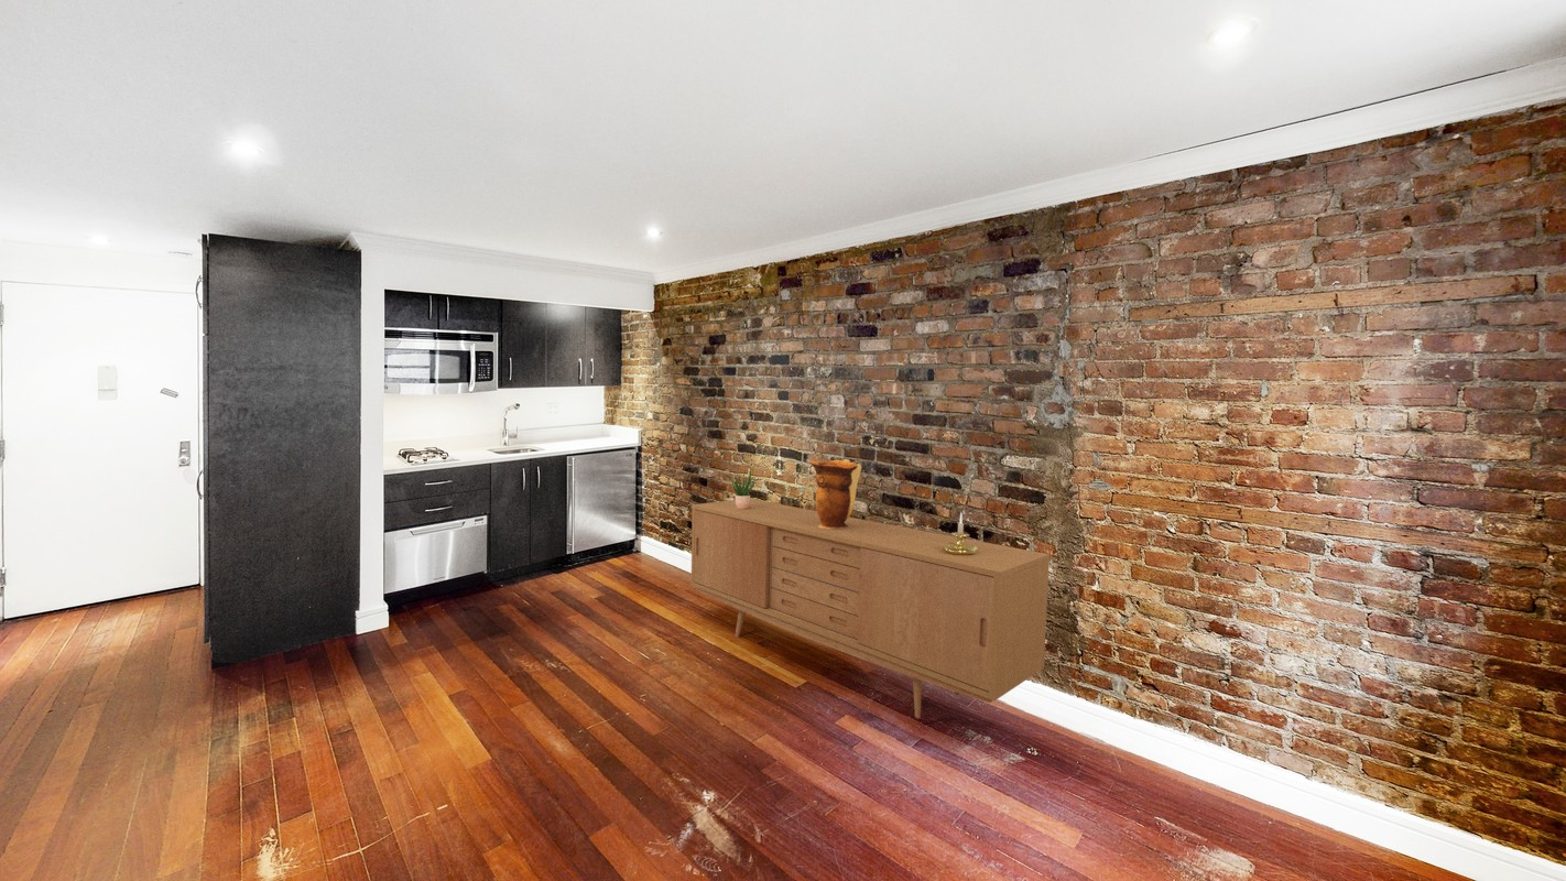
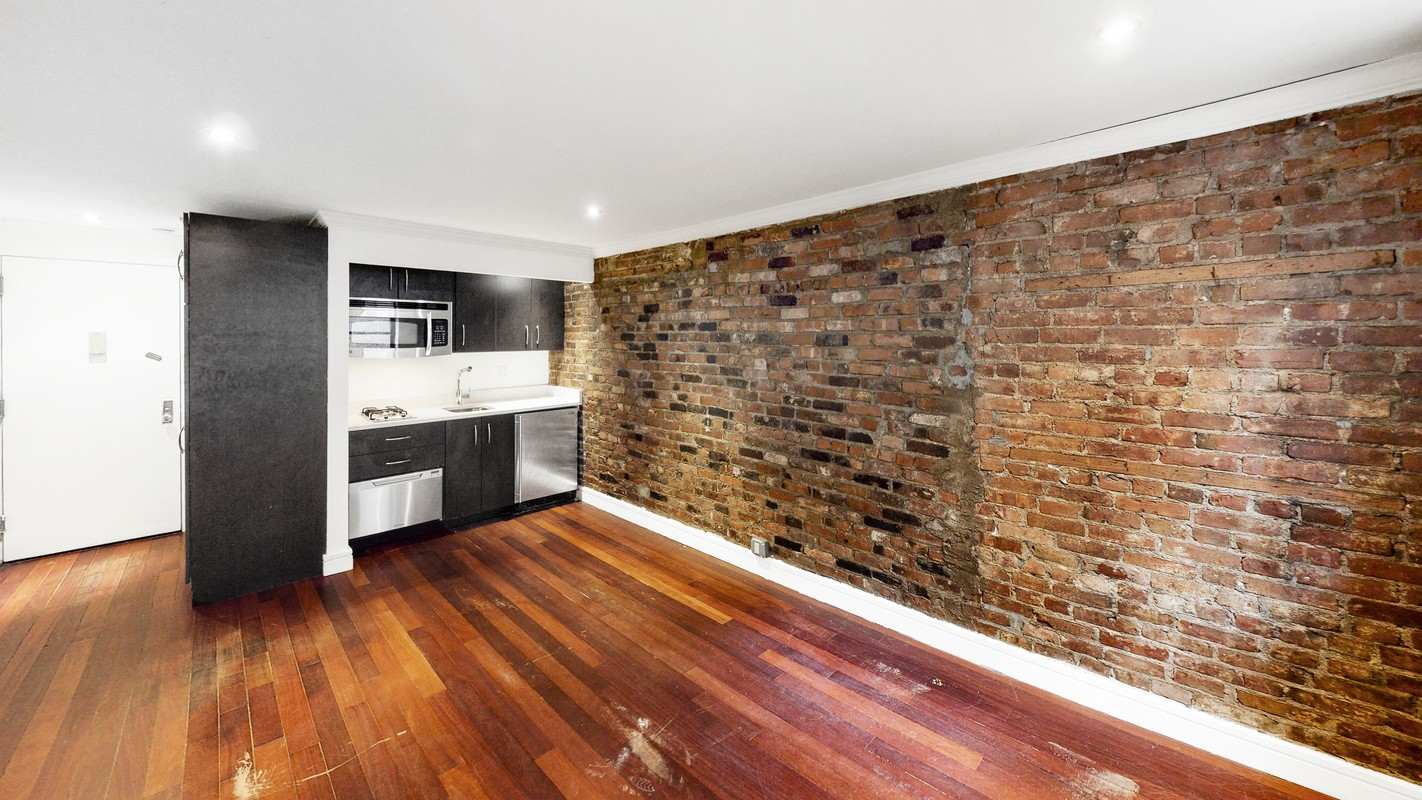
- candle holder [943,512,978,555]
- decorative vase [808,458,862,529]
- potted plant [729,466,757,509]
- sideboard [690,498,1051,719]
